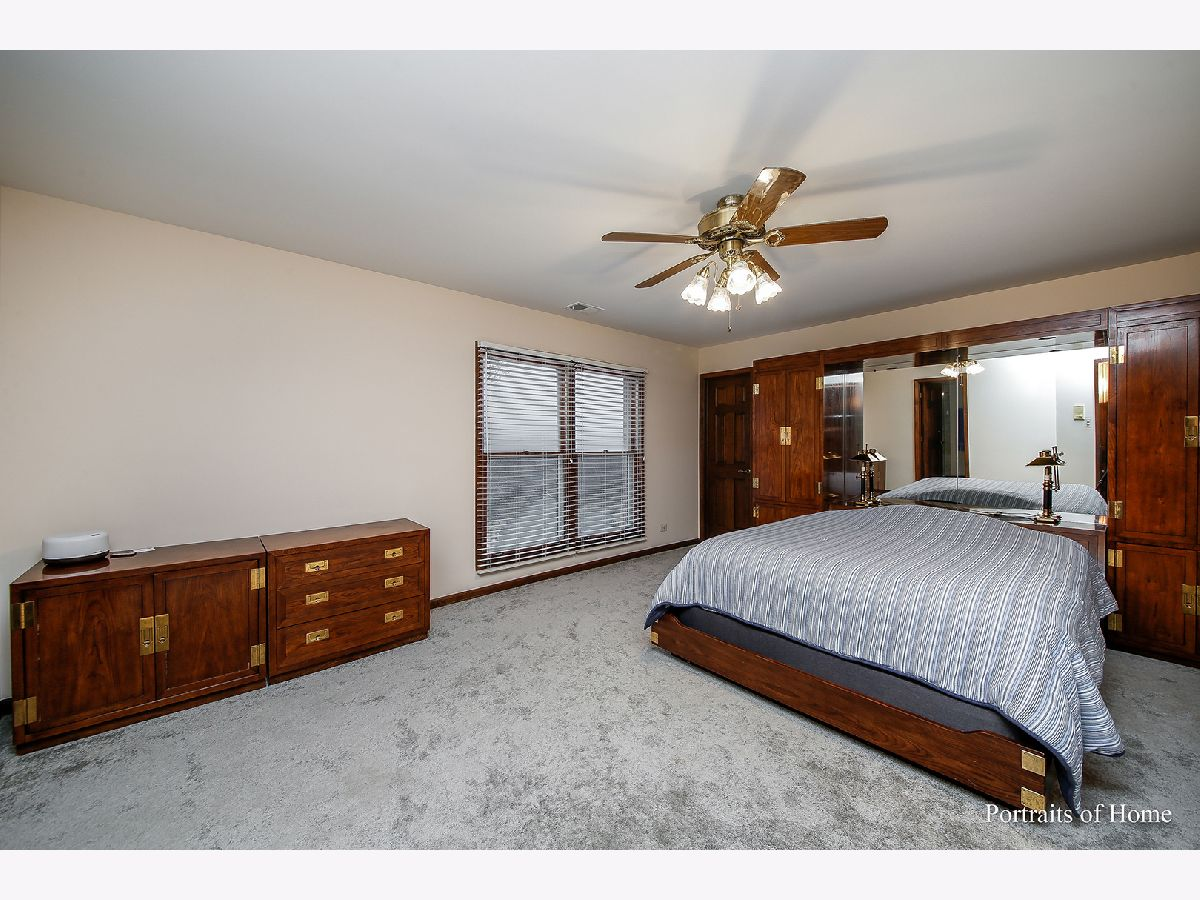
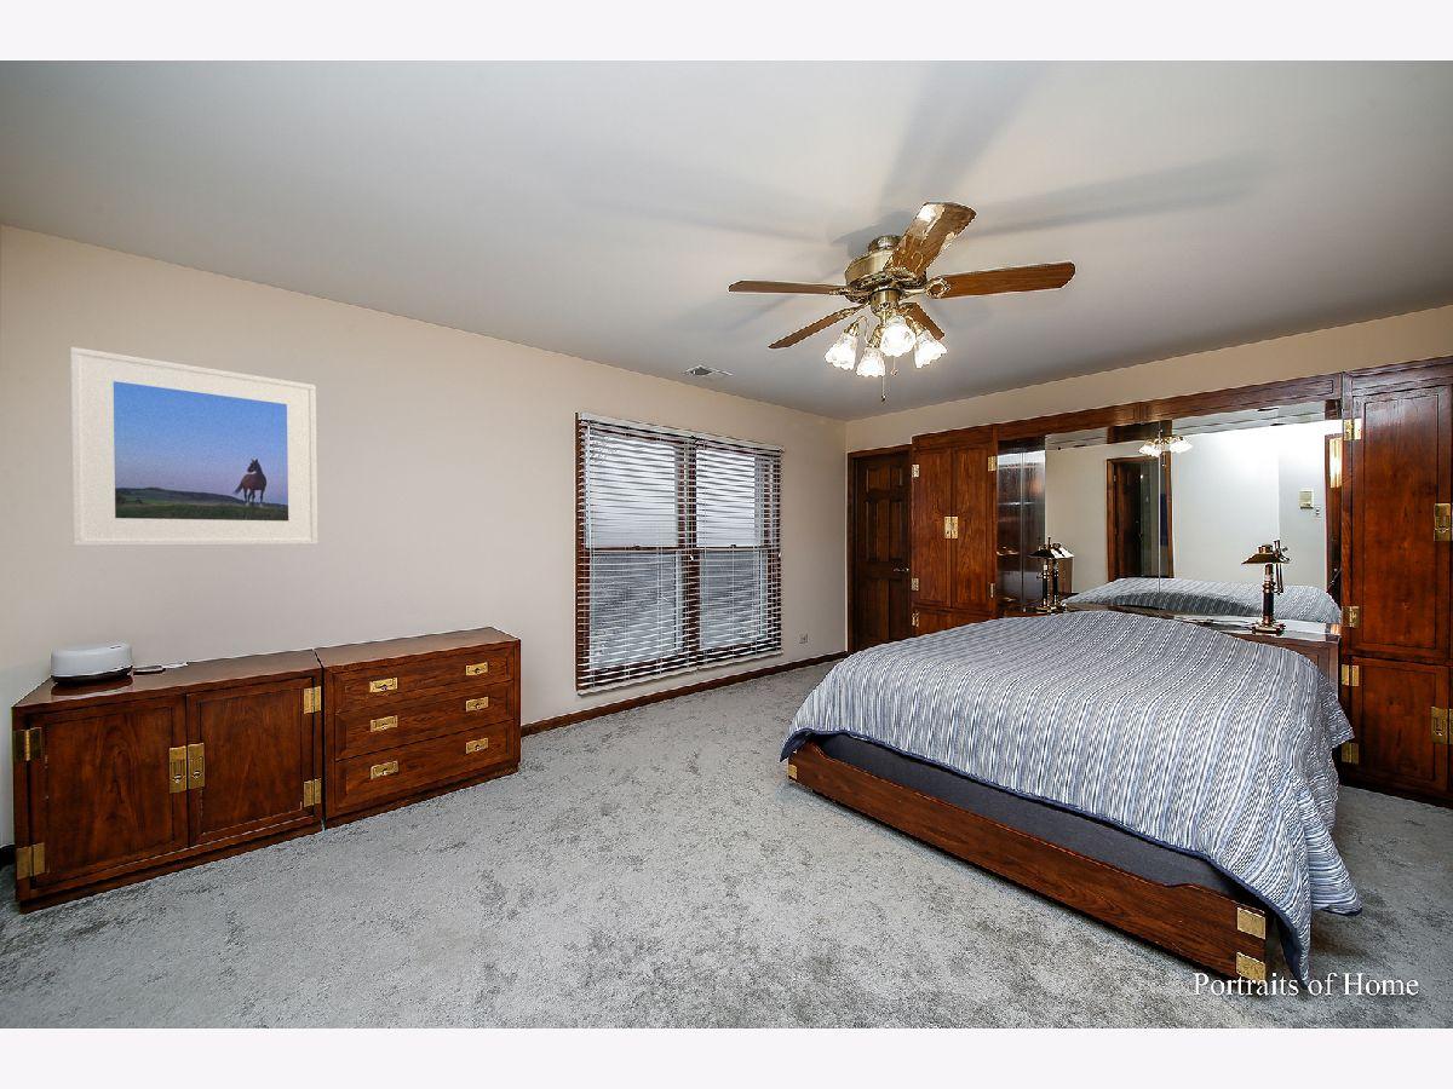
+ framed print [69,346,318,547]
